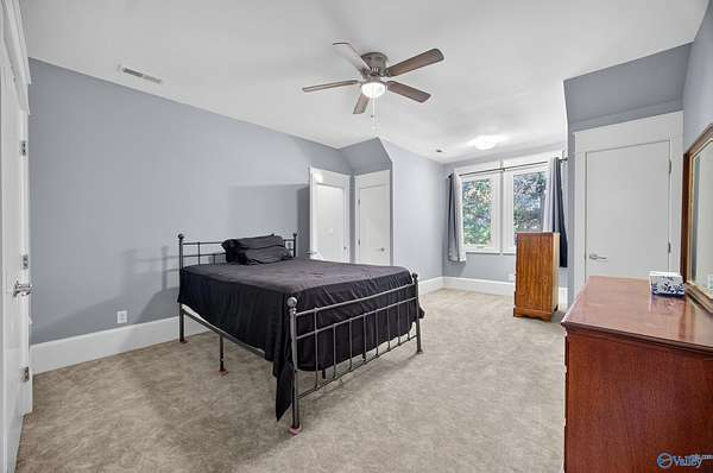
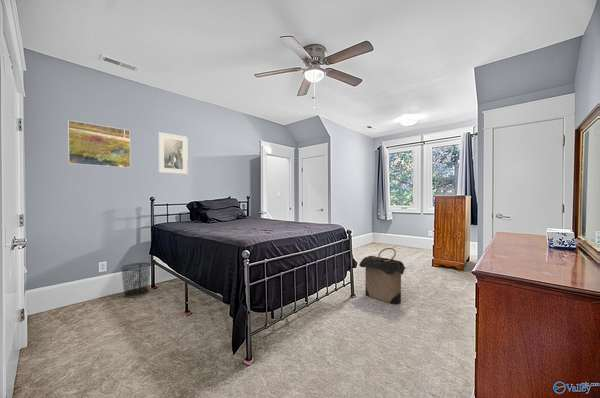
+ laundry hamper [358,247,407,305]
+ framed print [67,119,131,169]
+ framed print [157,131,189,175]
+ waste bin [120,262,152,299]
